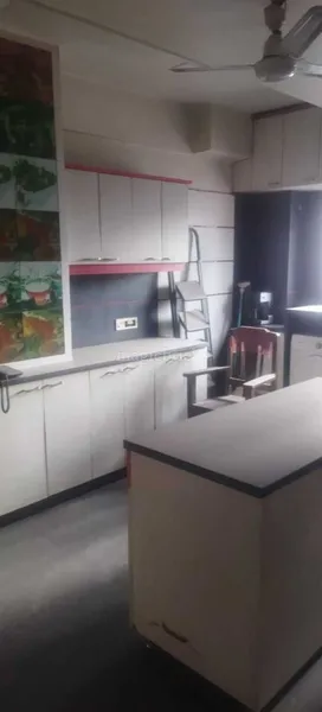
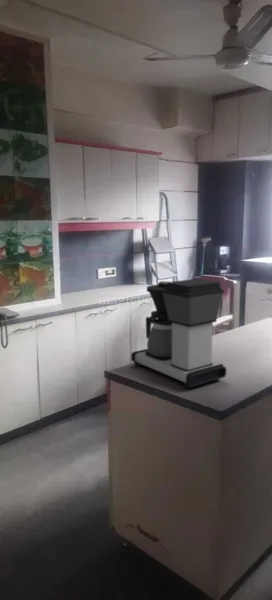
+ coffee maker [130,278,227,389]
